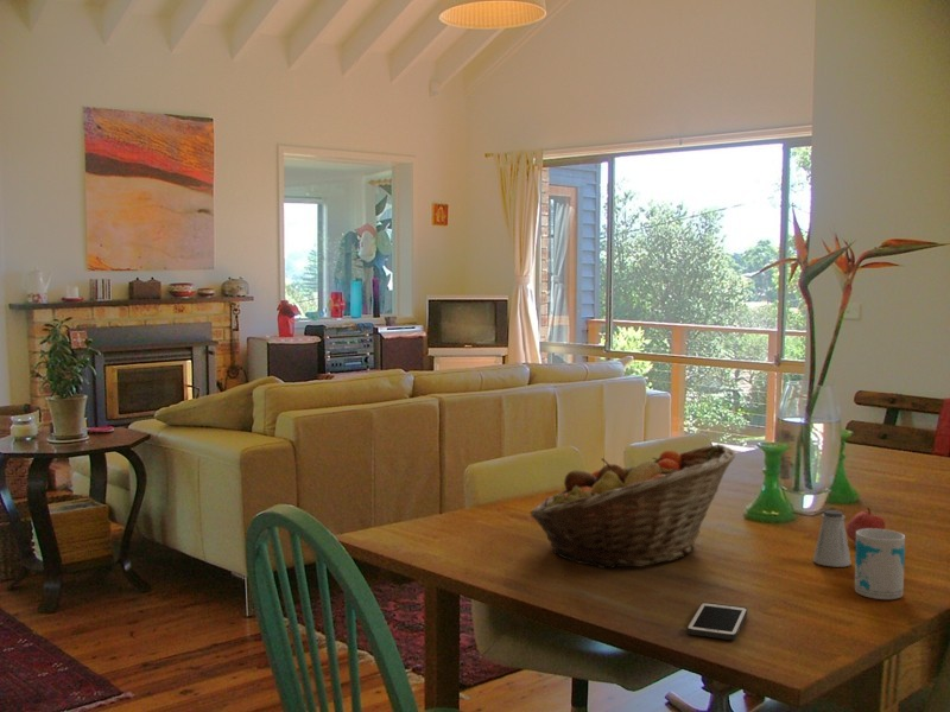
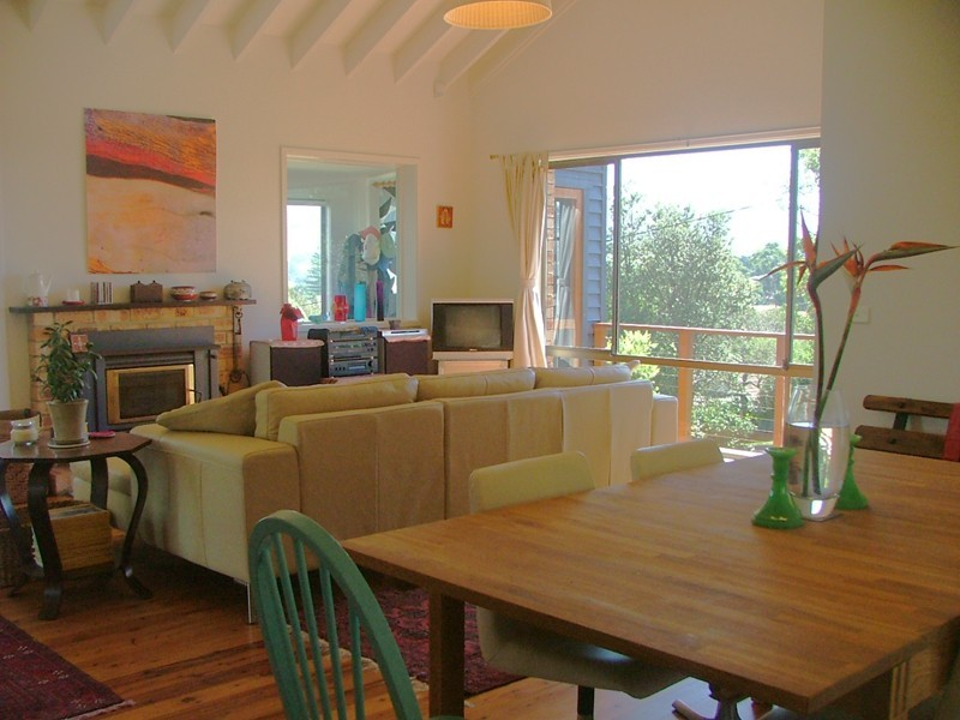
- cell phone [685,602,748,641]
- saltshaker [812,509,853,568]
- mug [854,528,906,600]
- apple [846,507,886,543]
- fruit basket [528,443,736,570]
